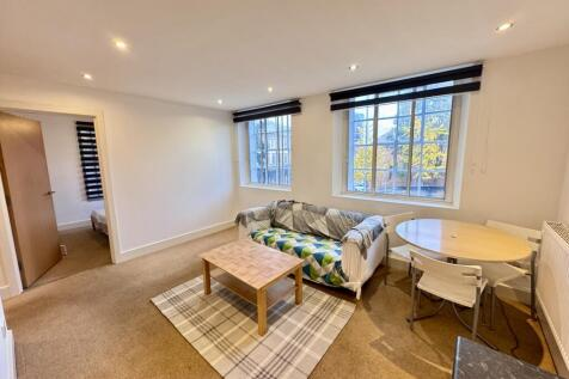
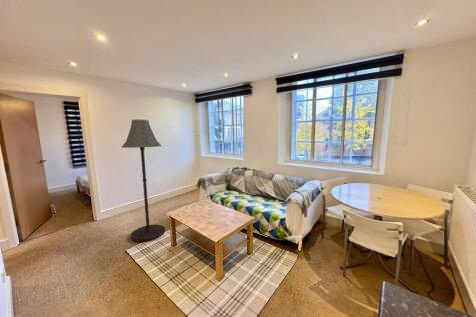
+ floor lamp [120,119,166,243]
